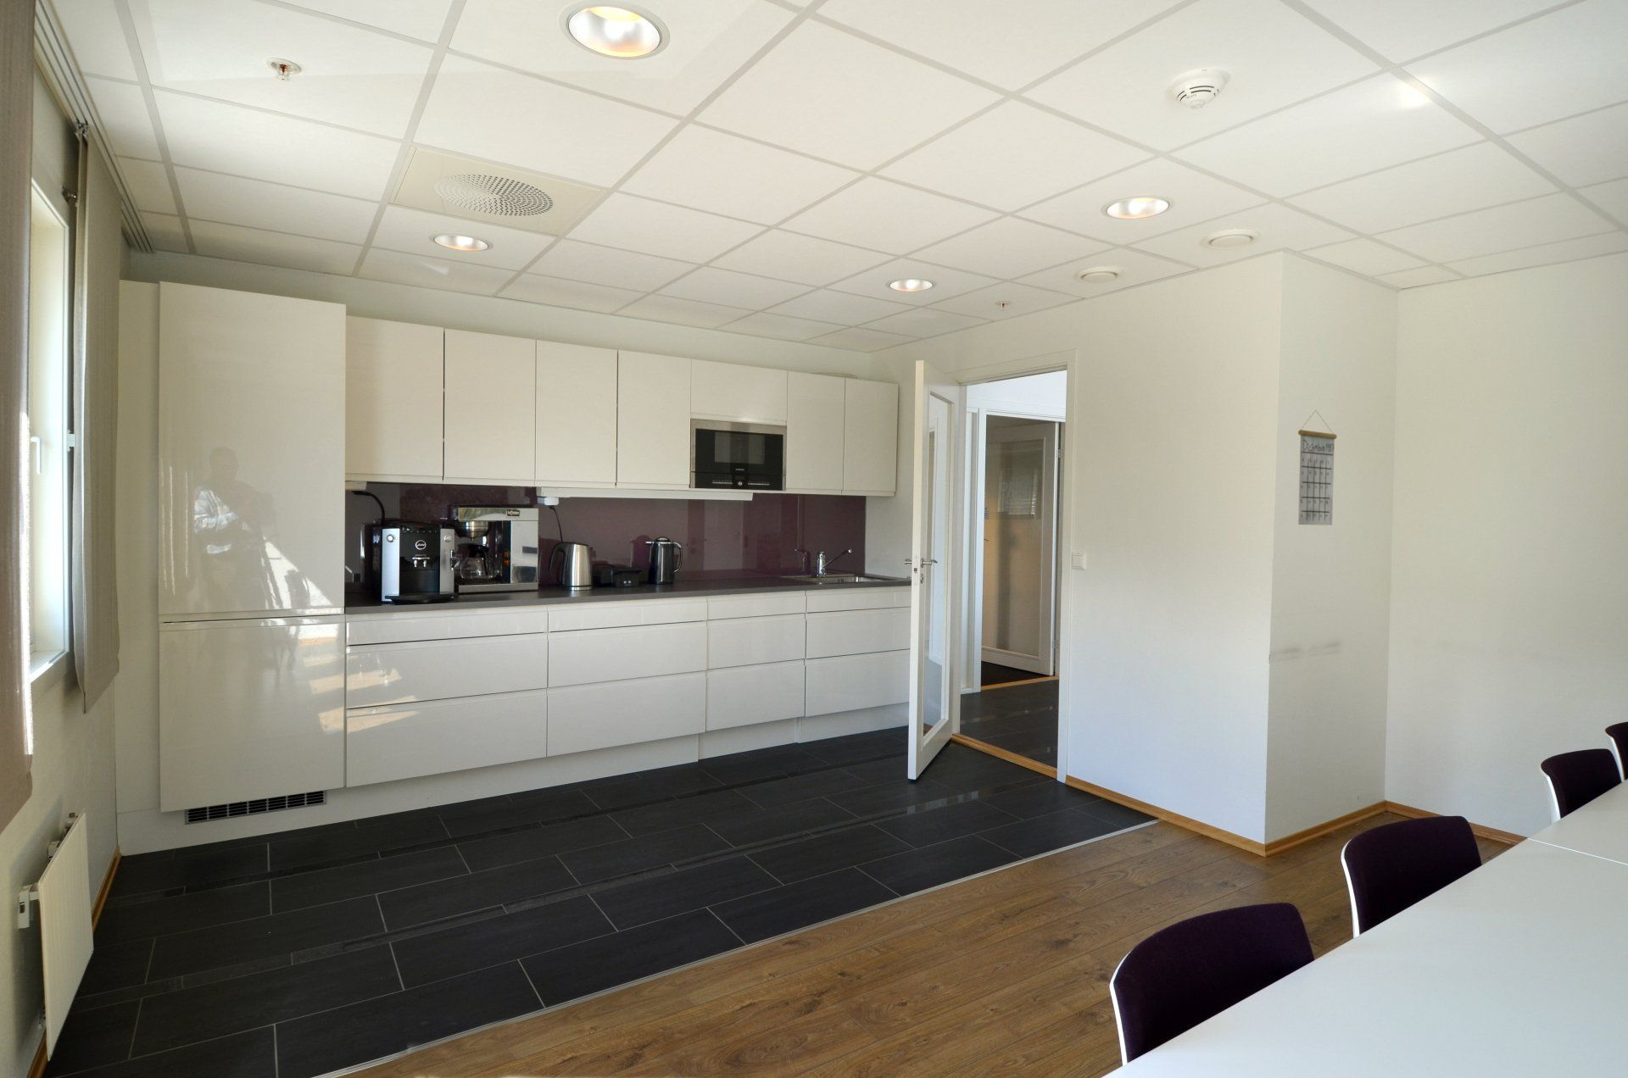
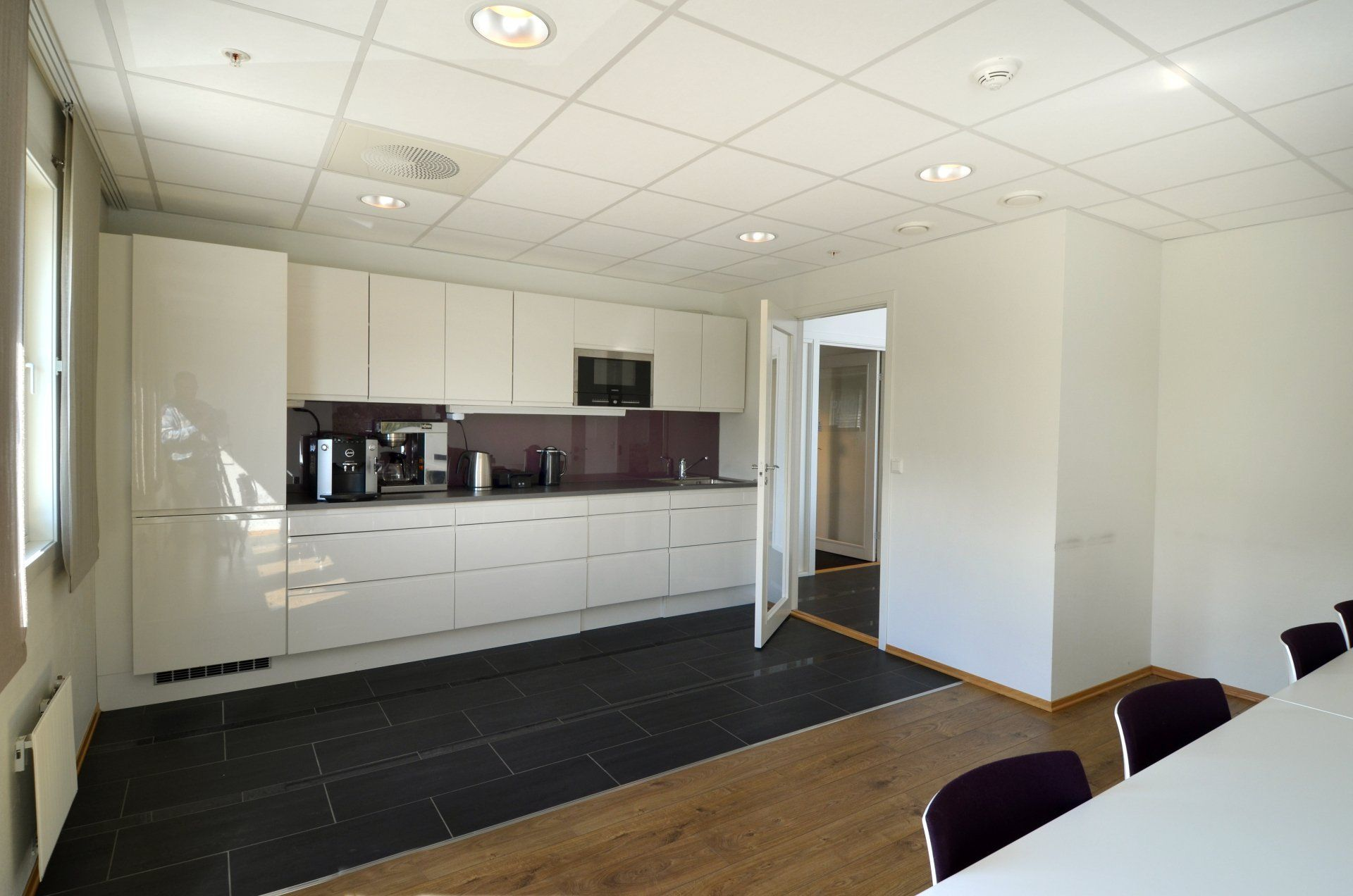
- calendar [1297,409,1338,526]
